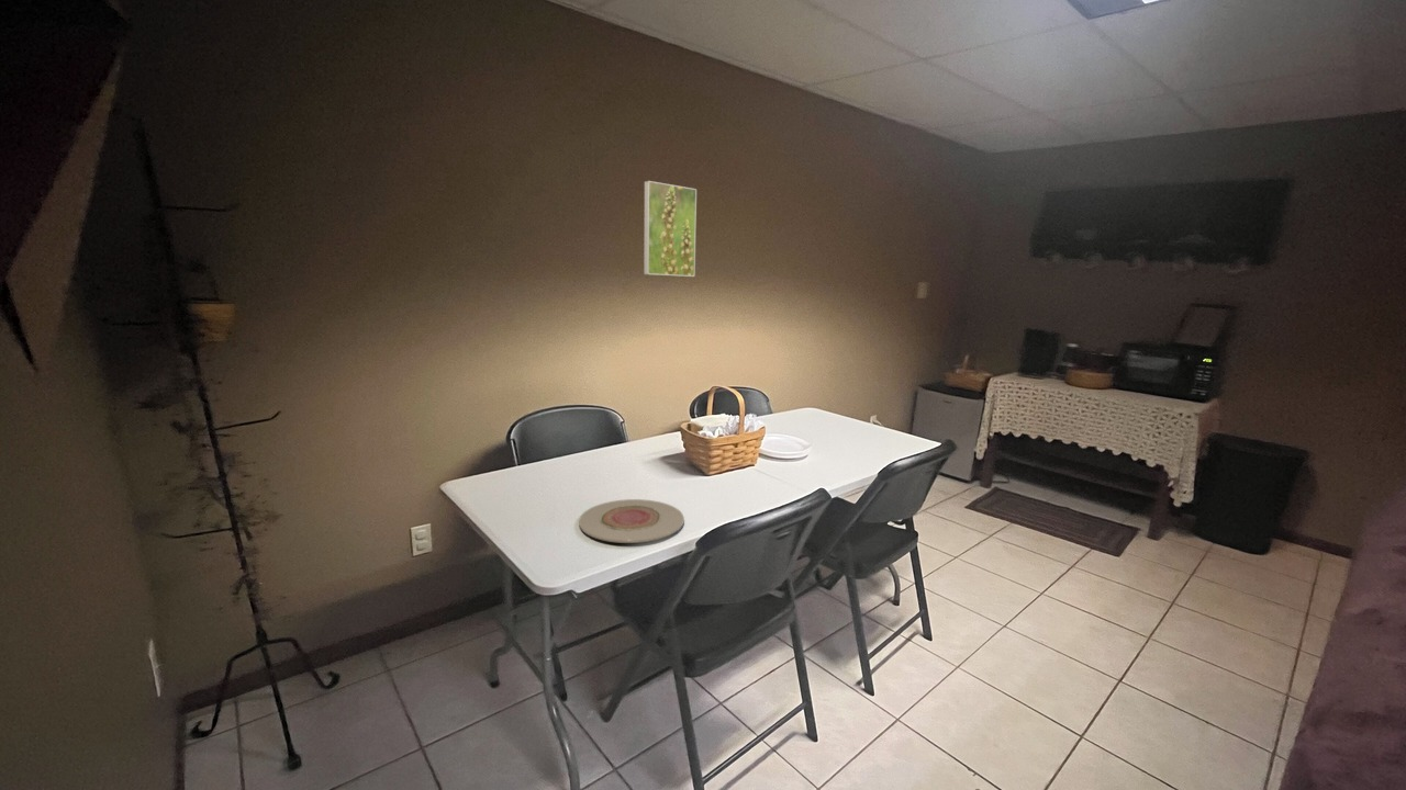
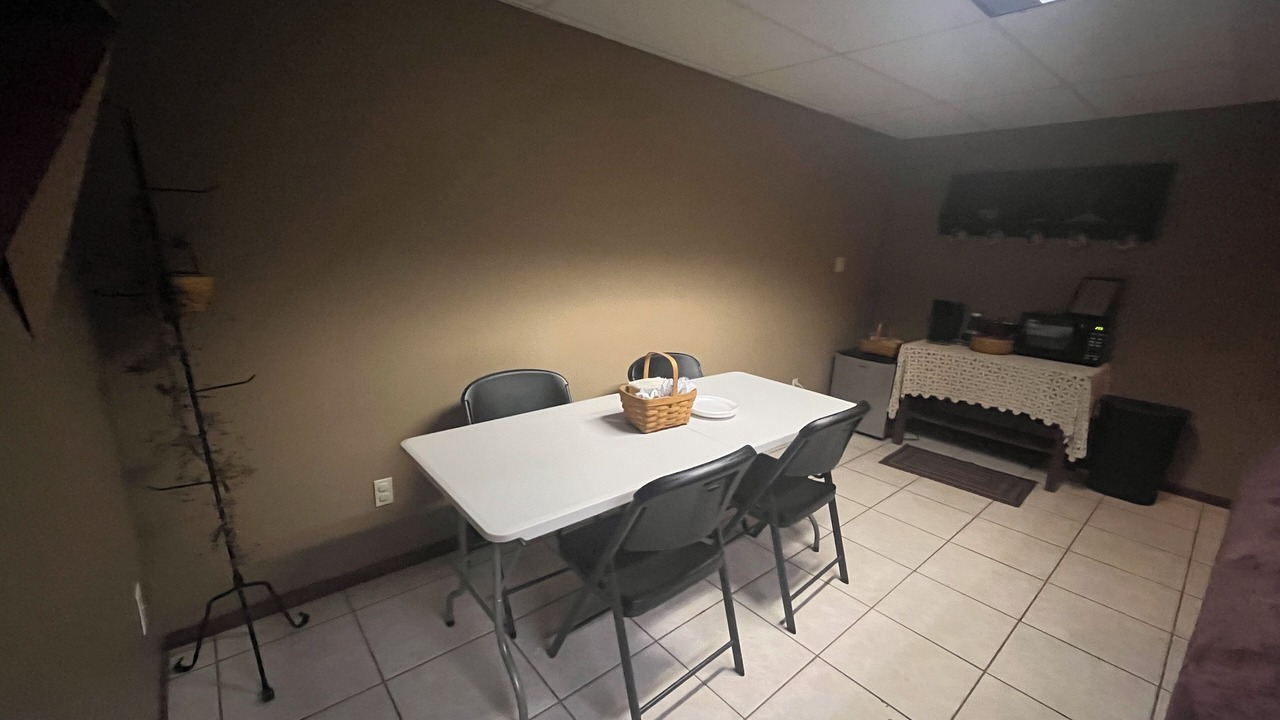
- plate [578,498,685,544]
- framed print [643,180,698,278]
